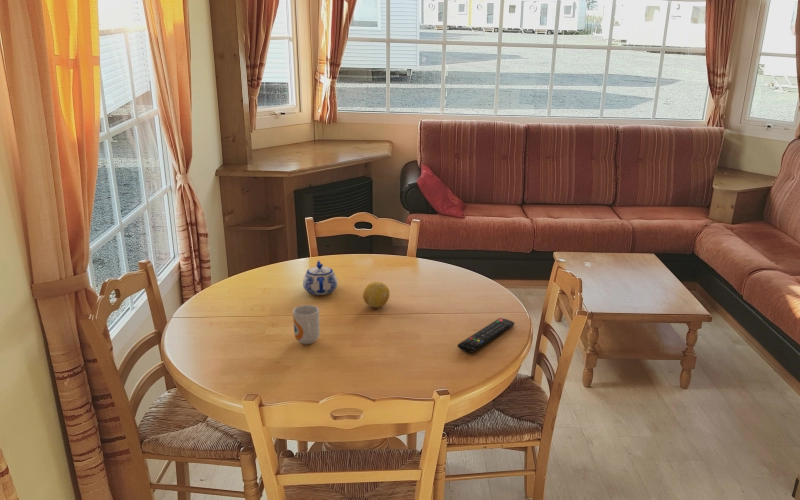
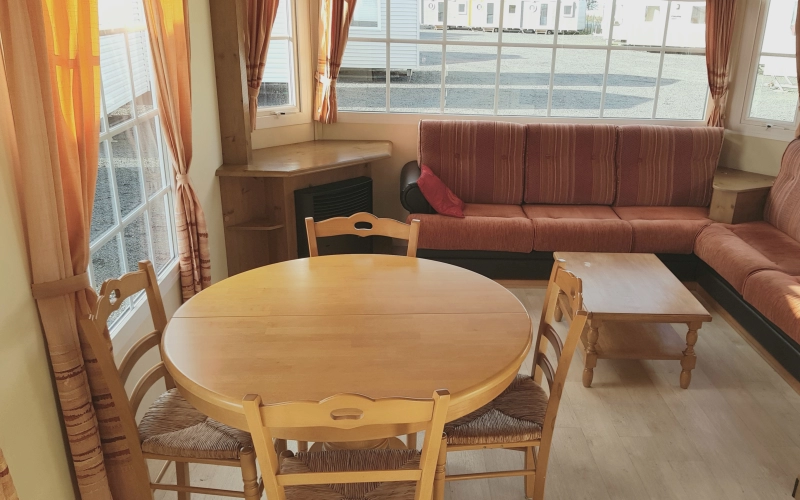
- remote control [457,317,516,354]
- mug [292,304,321,345]
- teapot [302,259,339,296]
- fruit [362,281,391,309]
